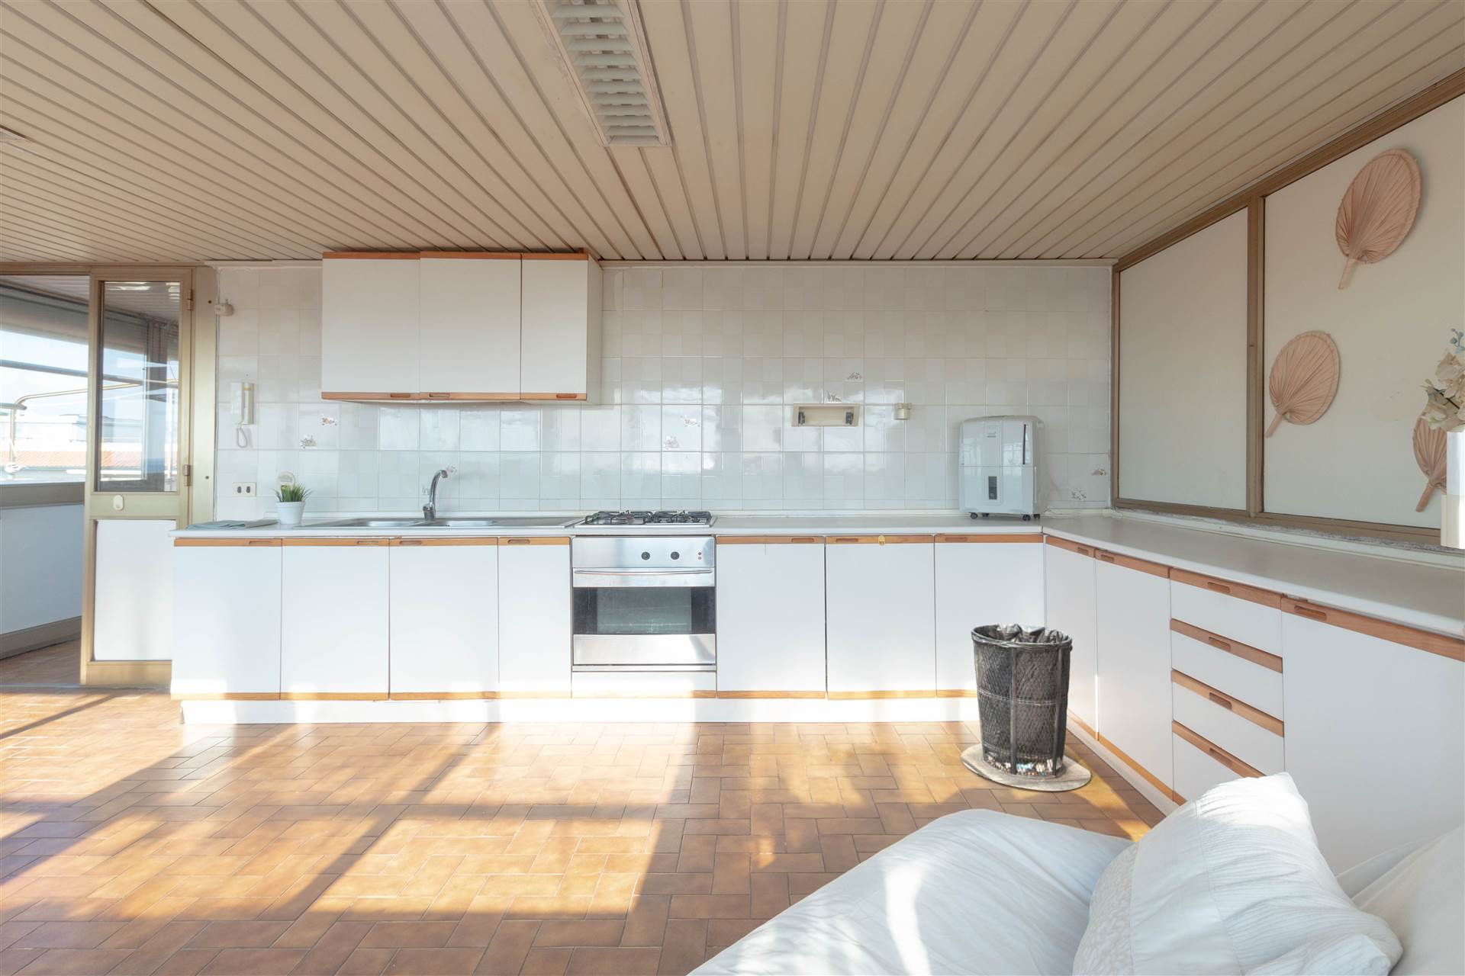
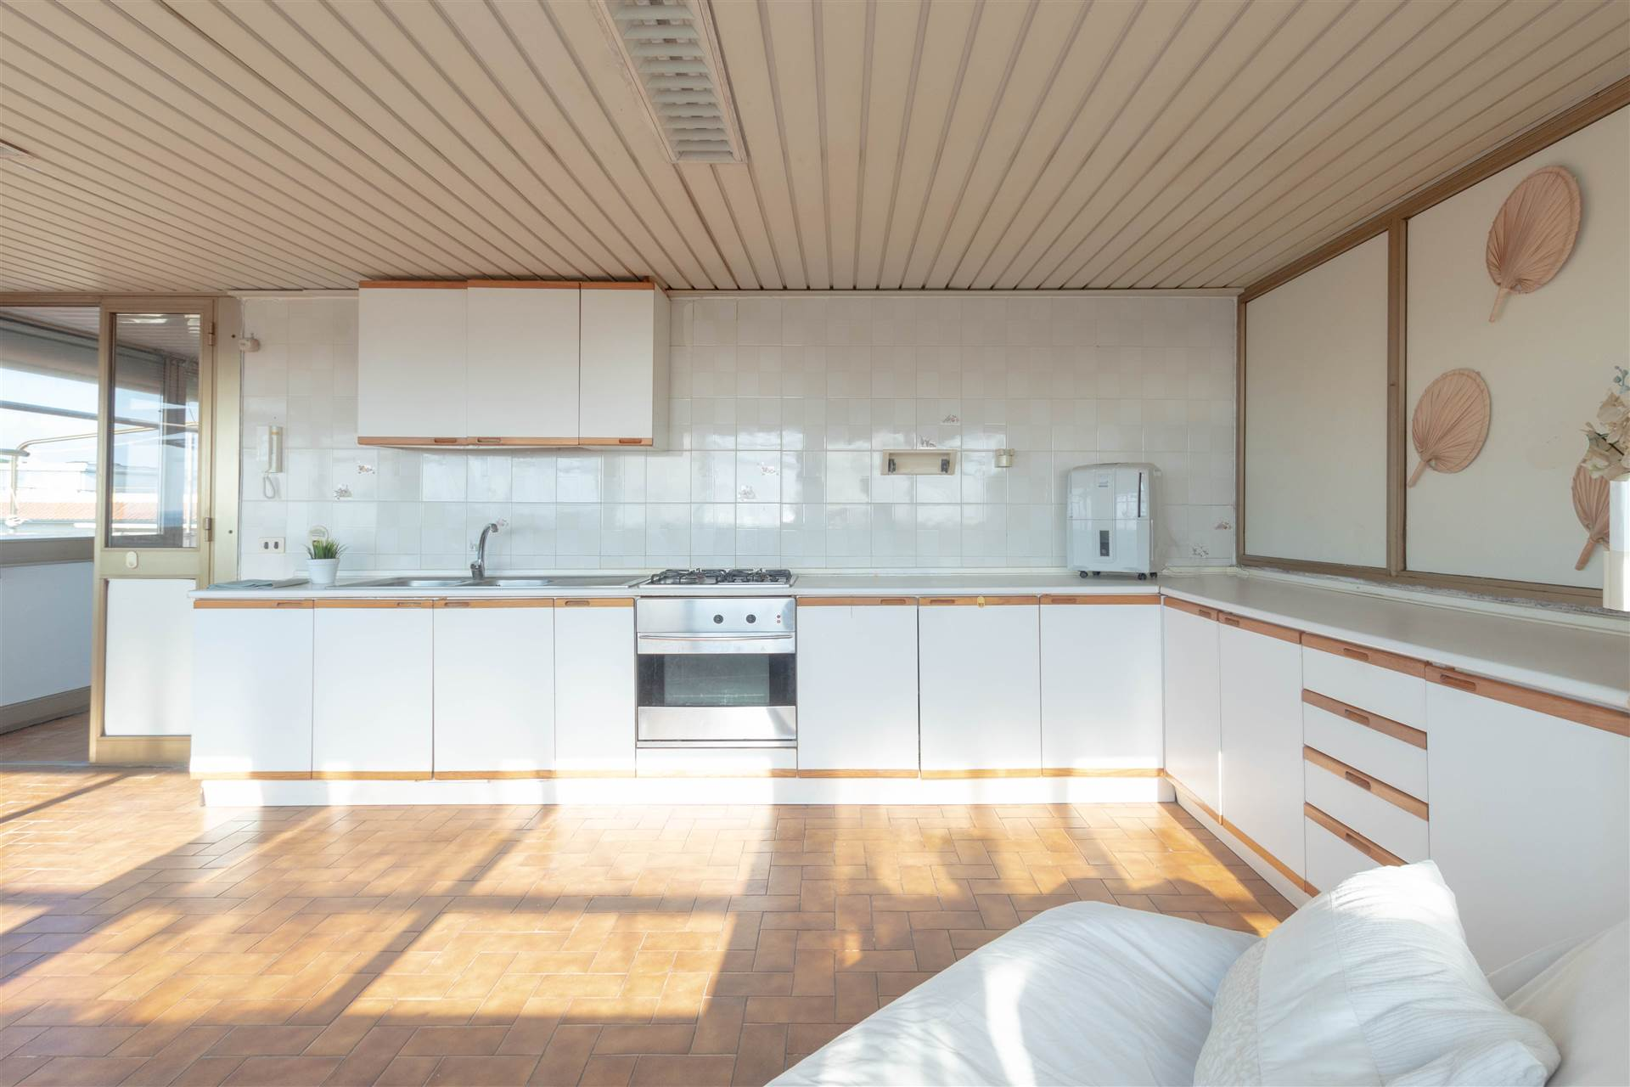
- trash can [960,623,1092,792]
